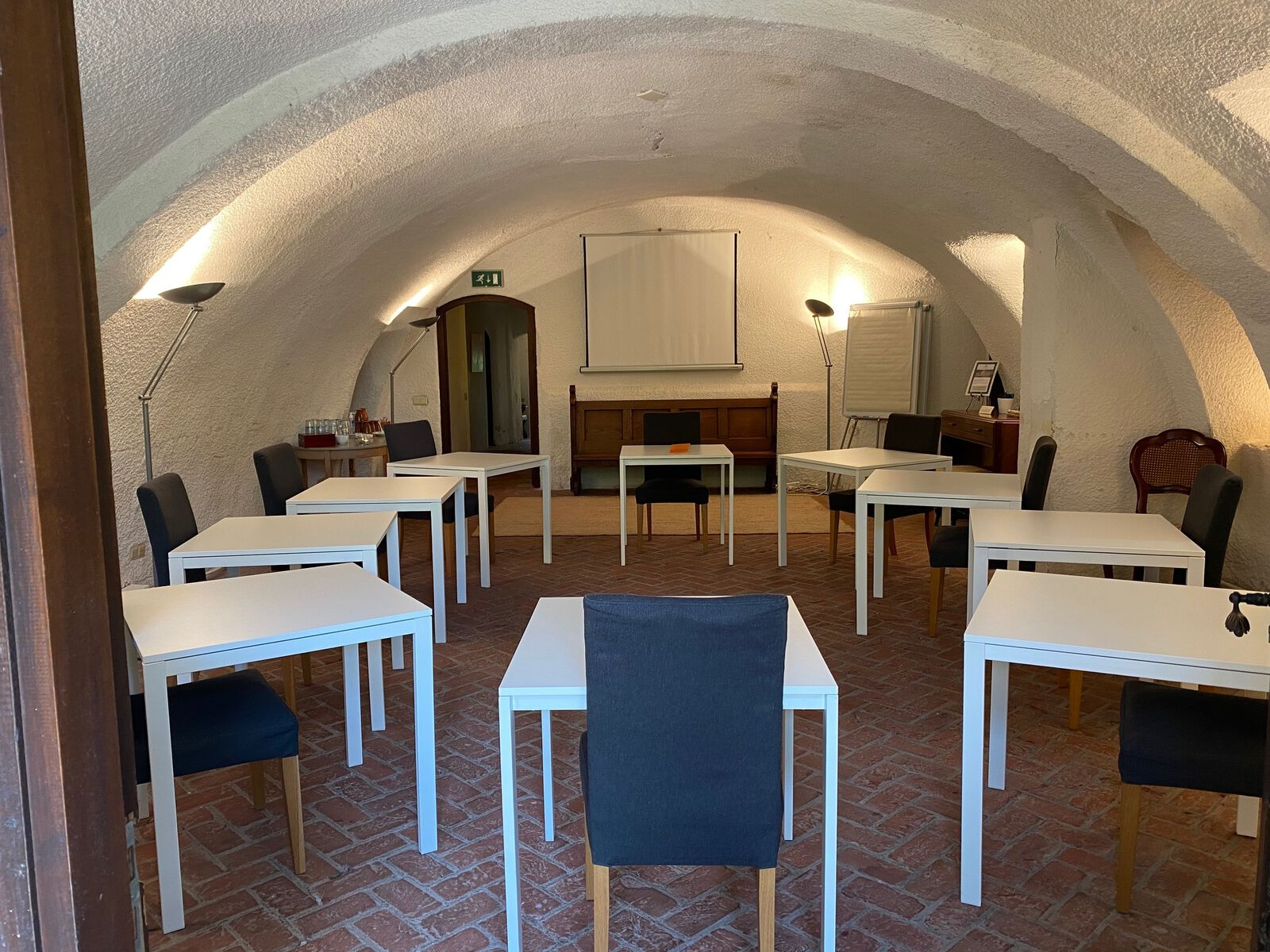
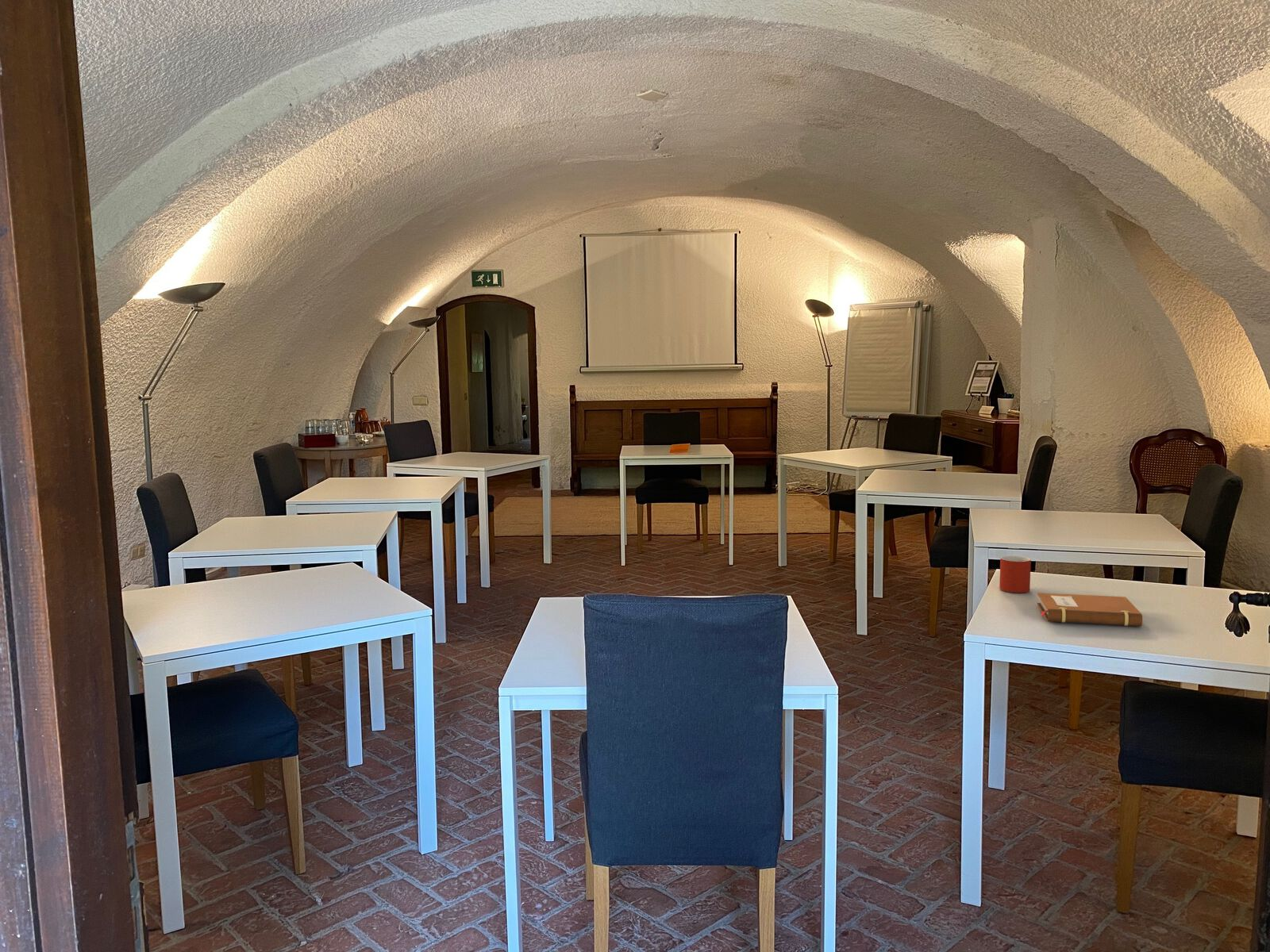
+ mug [999,555,1032,593]
+ notebook [1036,592,1143,627]
